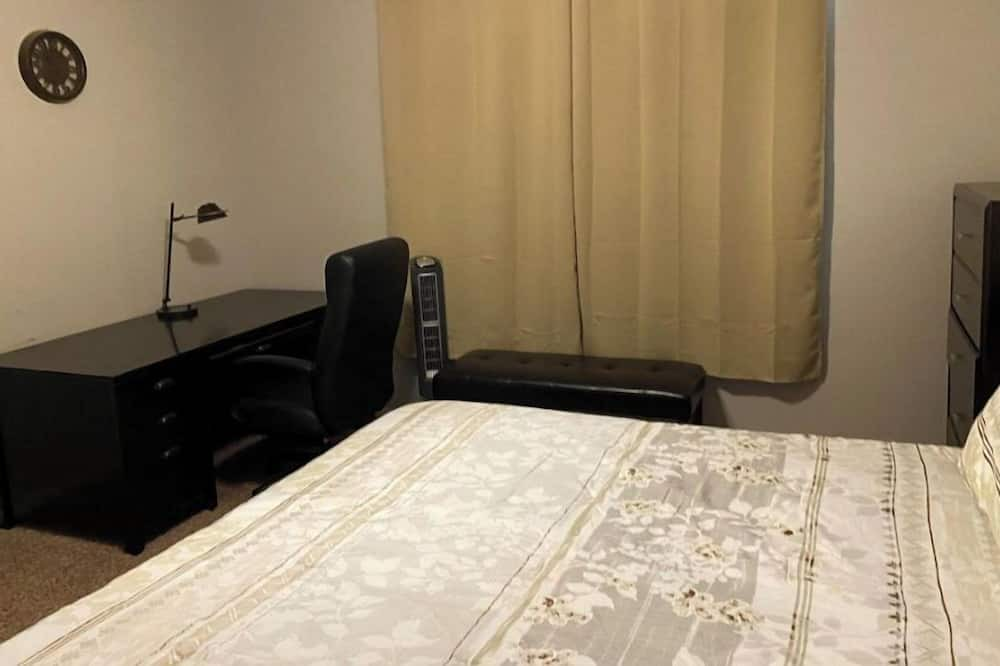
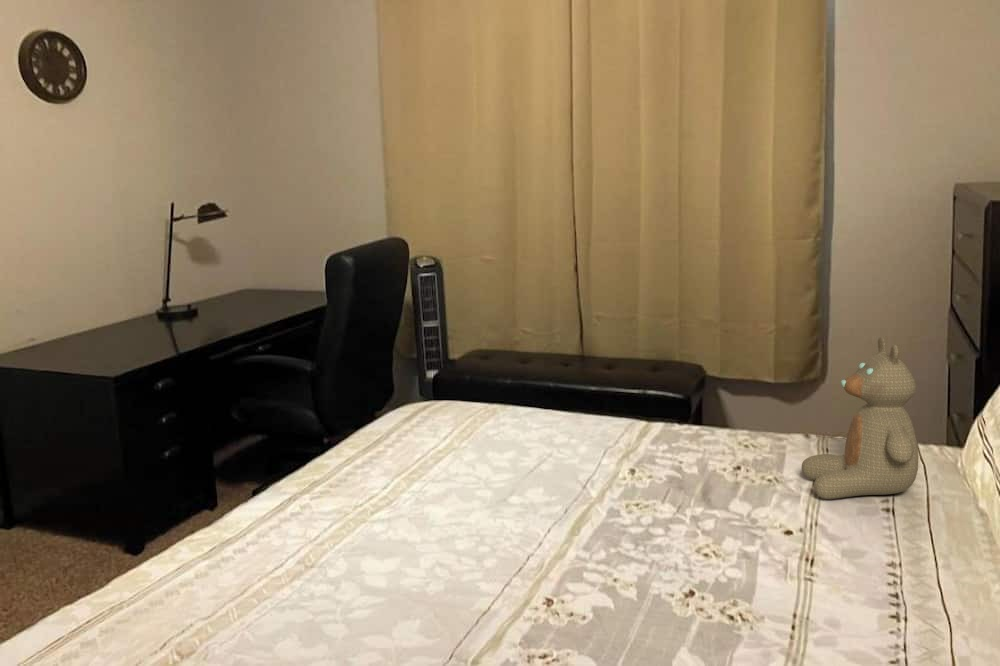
+ teddy bear [801,336,919,500]
